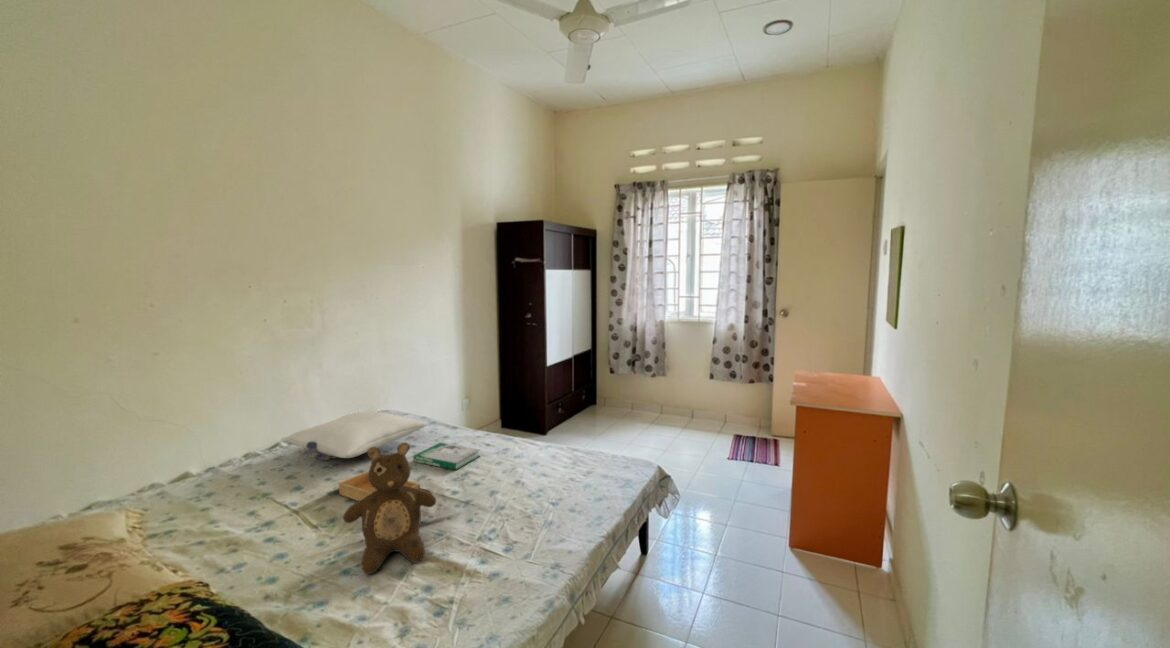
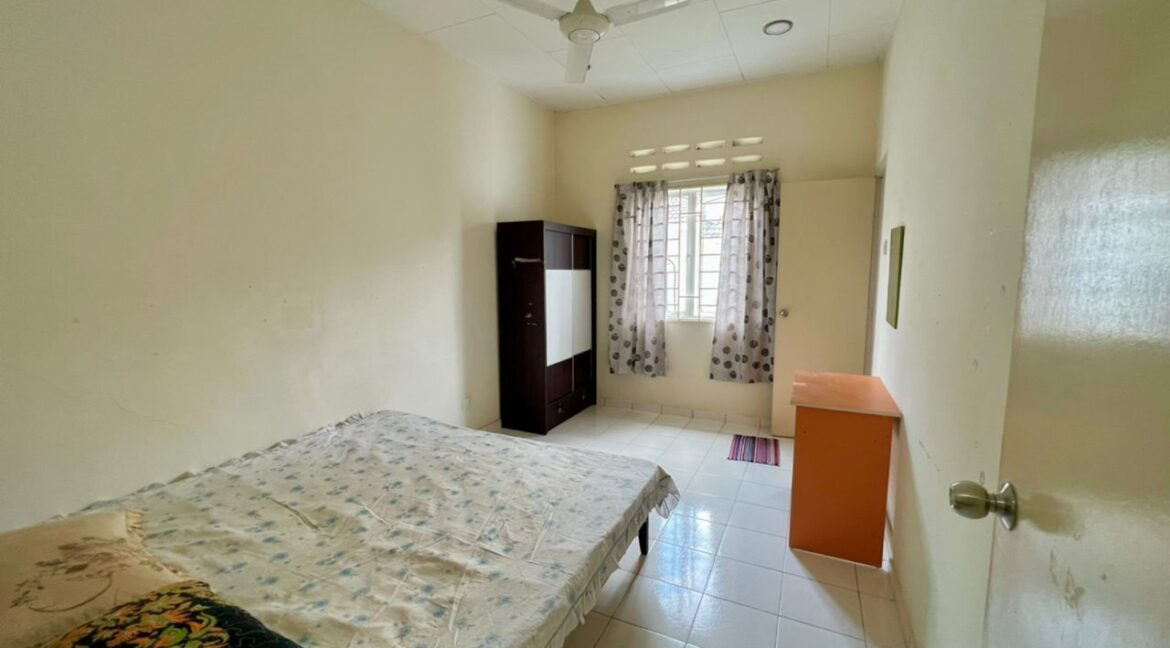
- teddy bear [342,442,437,575]
- pillow [280,411,429,461]
- book [412,442,481,471]
- tray [338,470,421,502]
